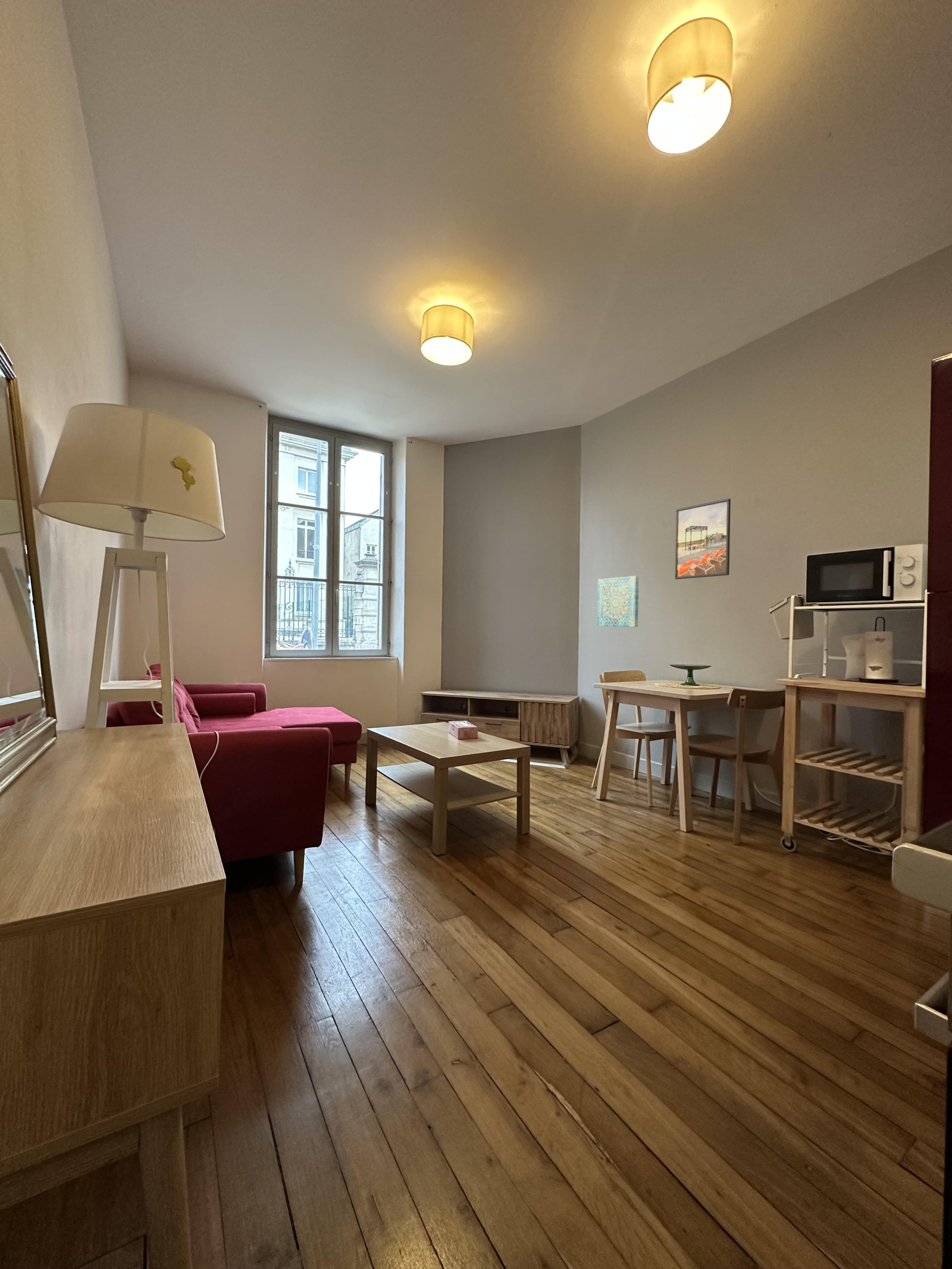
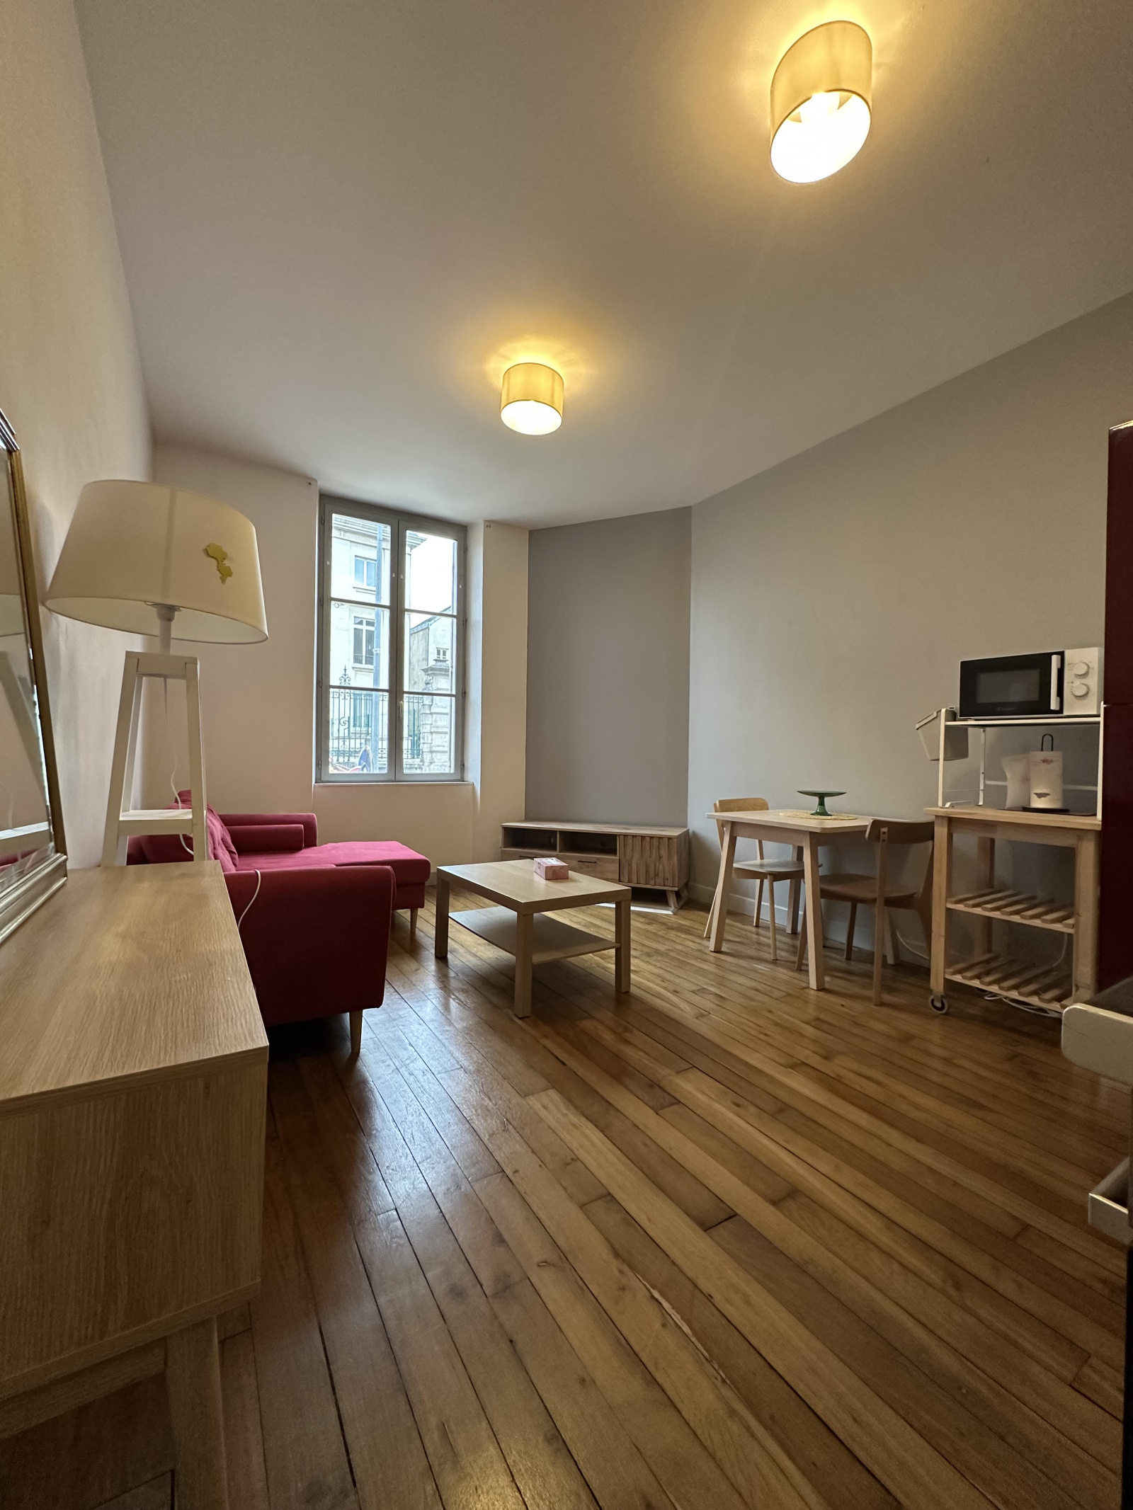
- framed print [674,498,731,580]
- wall art [597,575,639,627]
